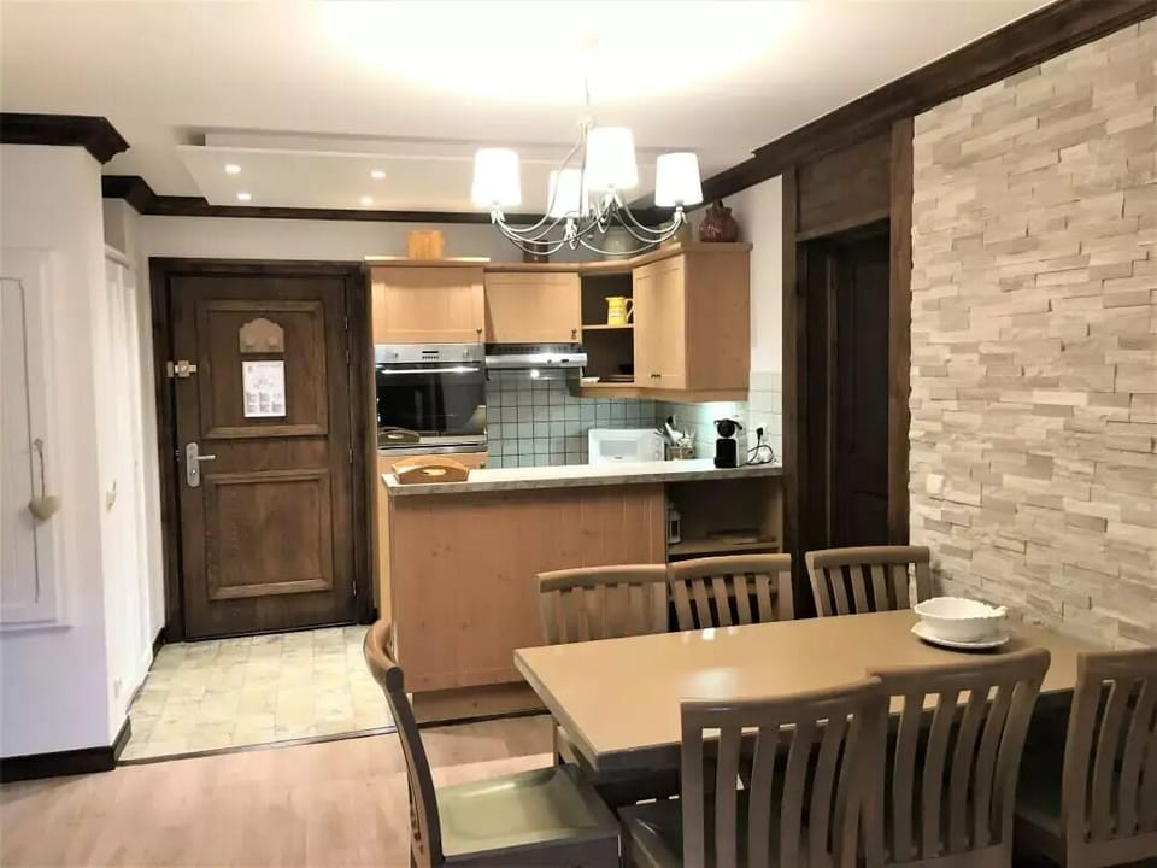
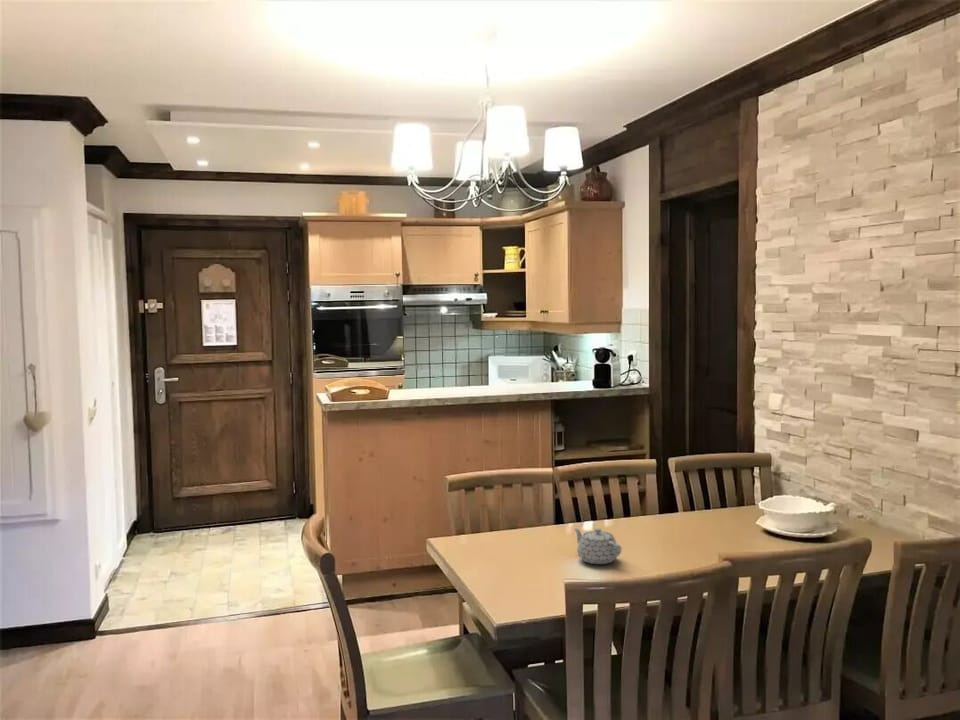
+ teapot [572,527,622,565]
